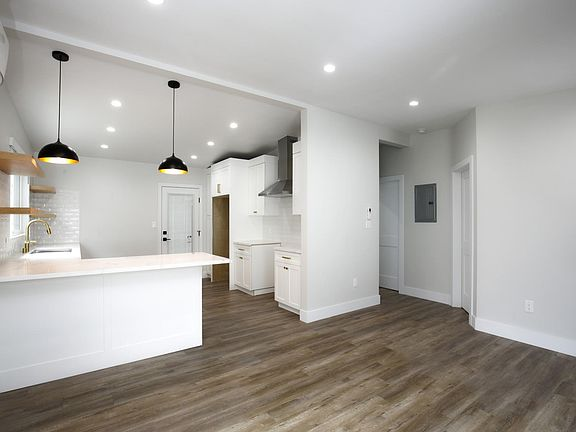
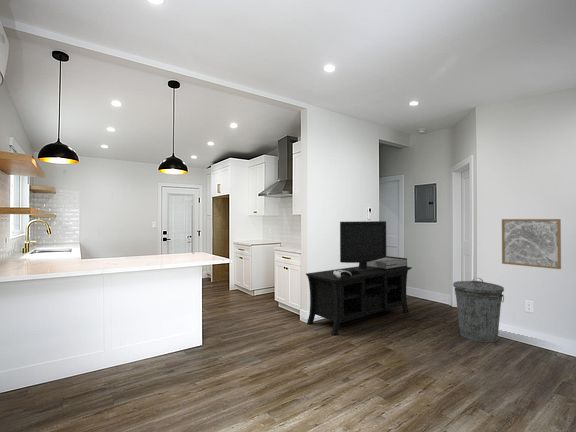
+ wall art [501,218,562,270]
+ trash can [452,277,505,343]
+ media console [305,220,413,336]
